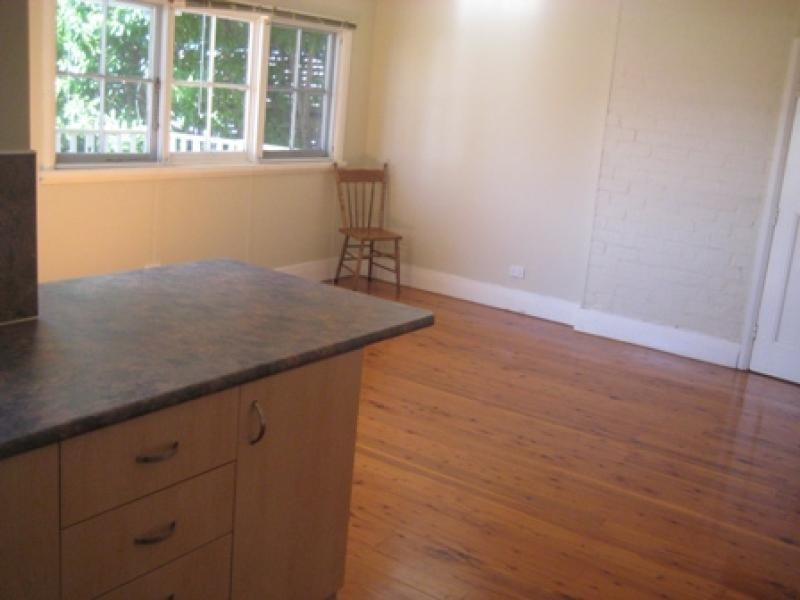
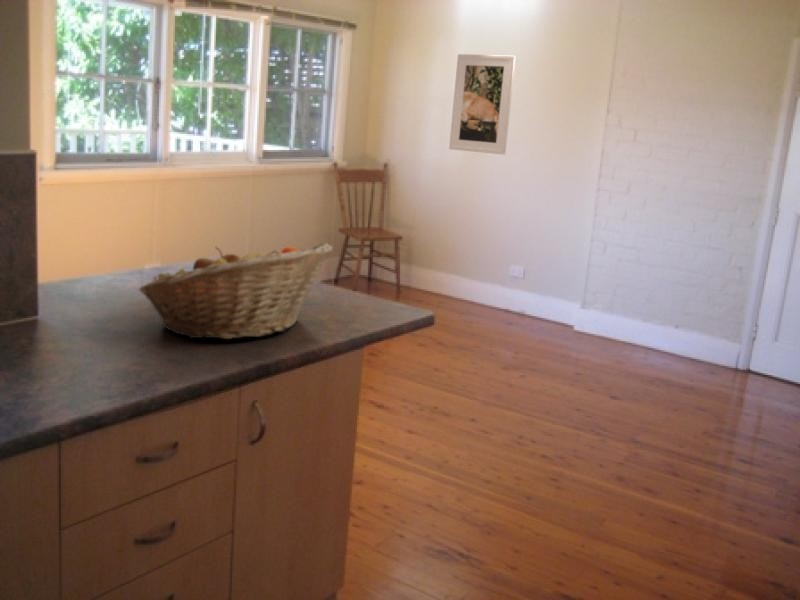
+ fruit basket [138,242,333,340]
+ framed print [448,53,517,156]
